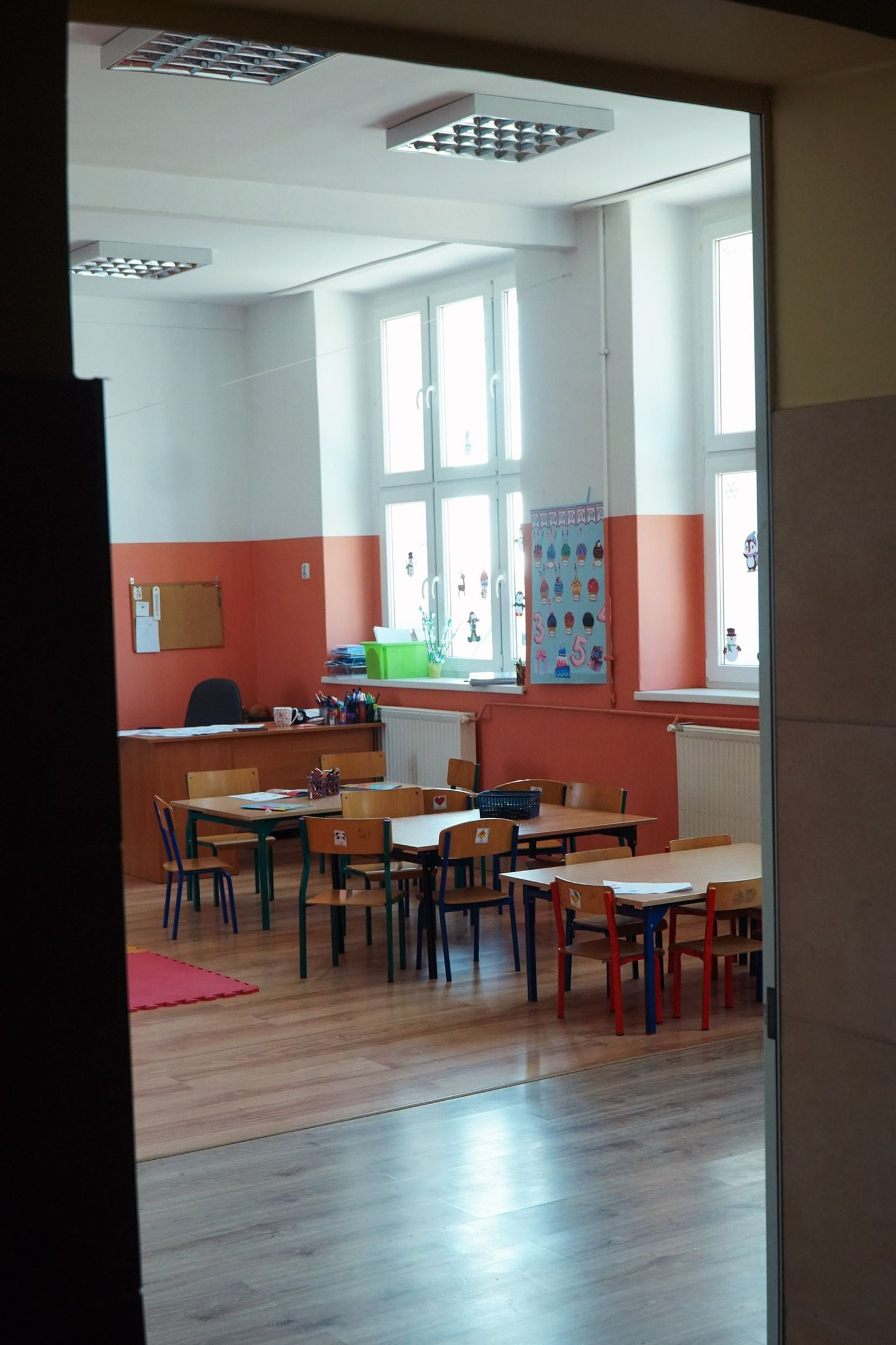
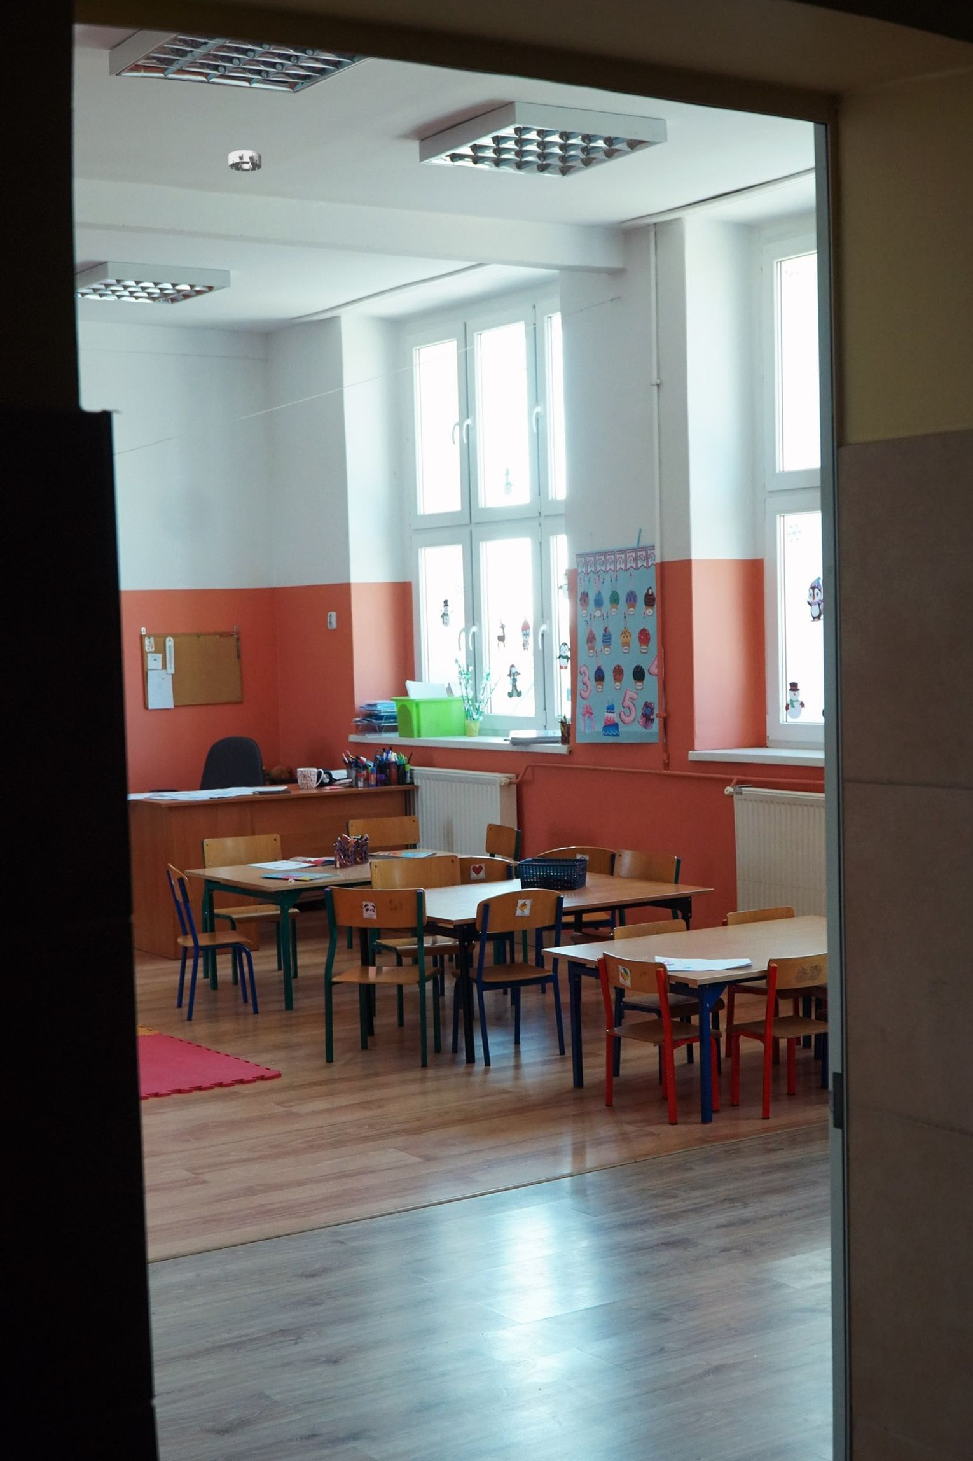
+ smoke detector [228,150,262,173]
